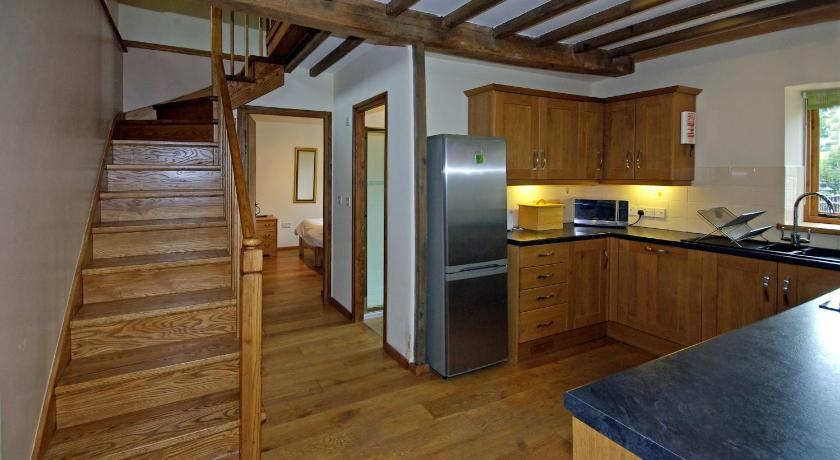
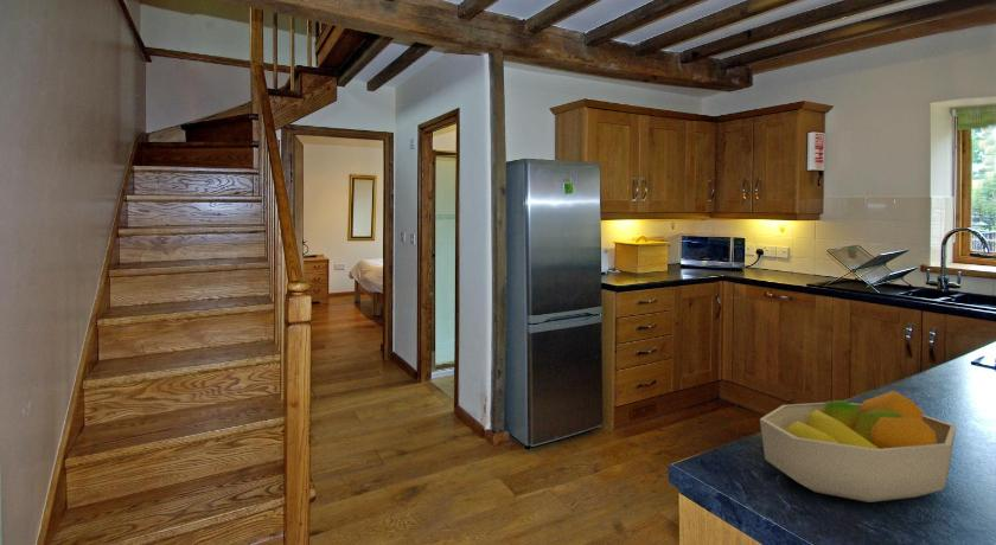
+ fruit bowl [759,390,957,504]
